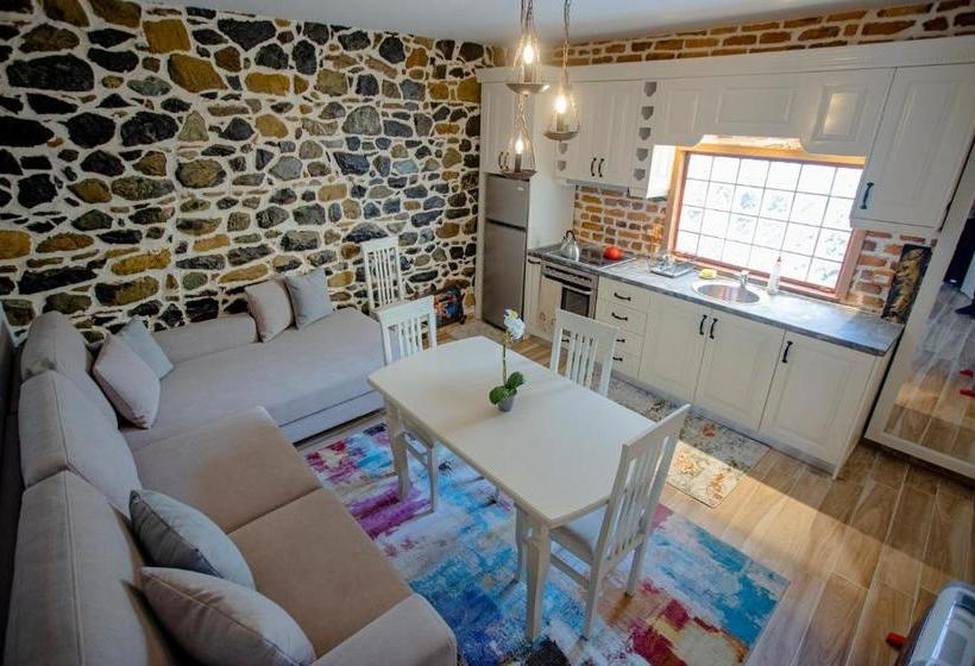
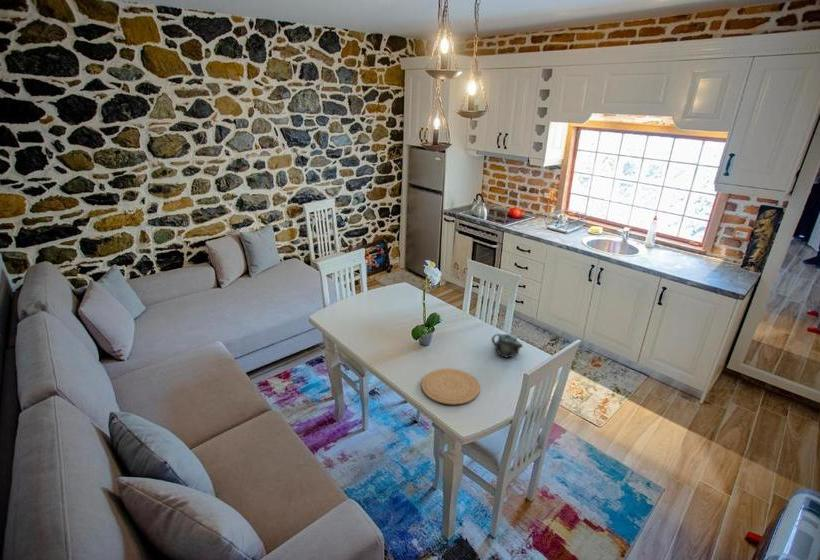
+ plate [421,368,481,406]
+ chinaware [491,333,524,359]
